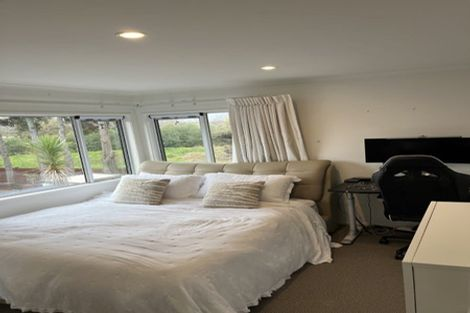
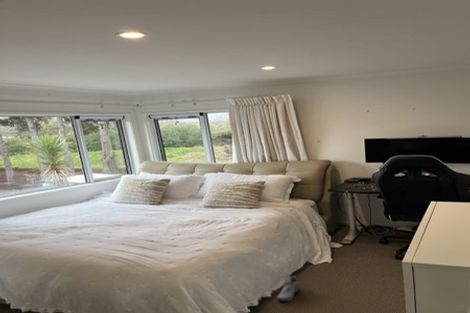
+ shoe [276,275,301,302]
